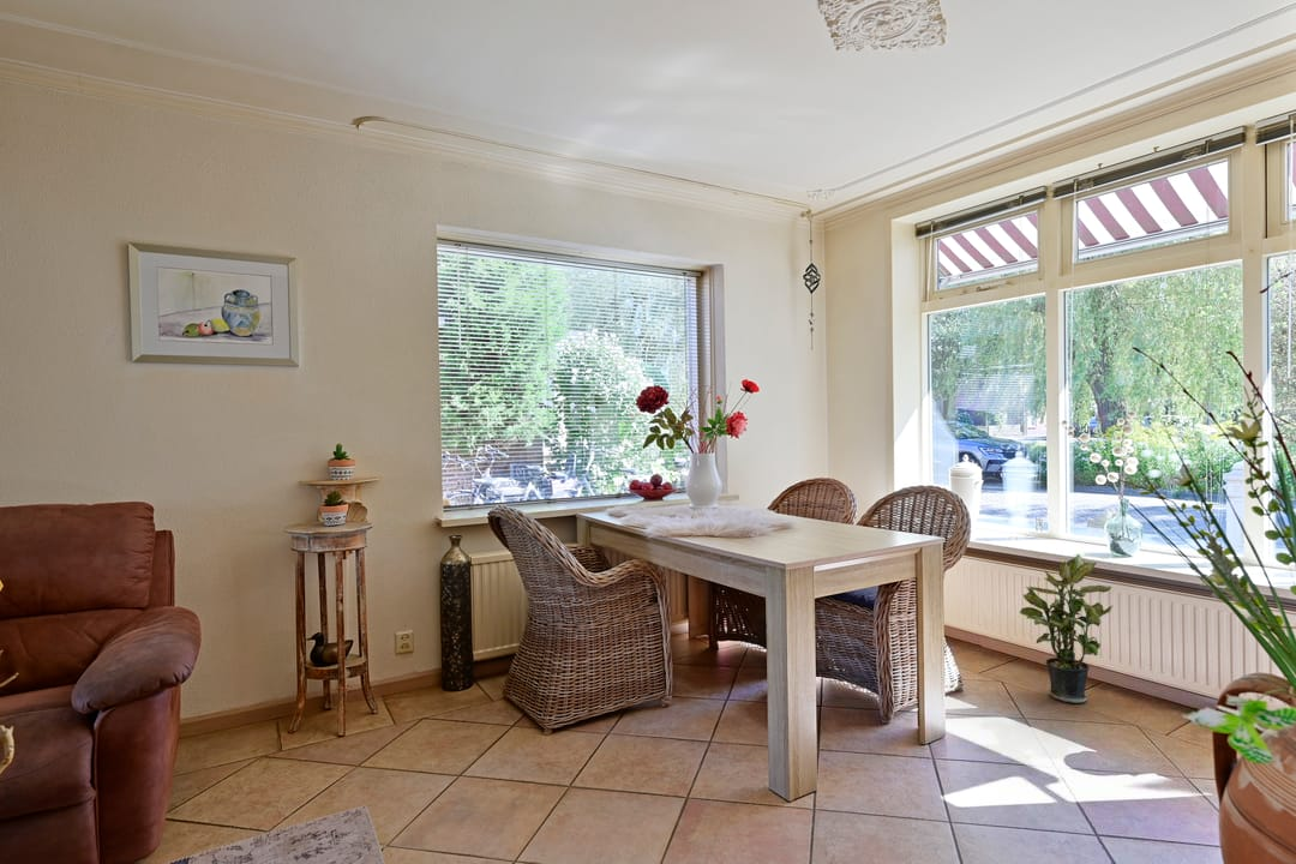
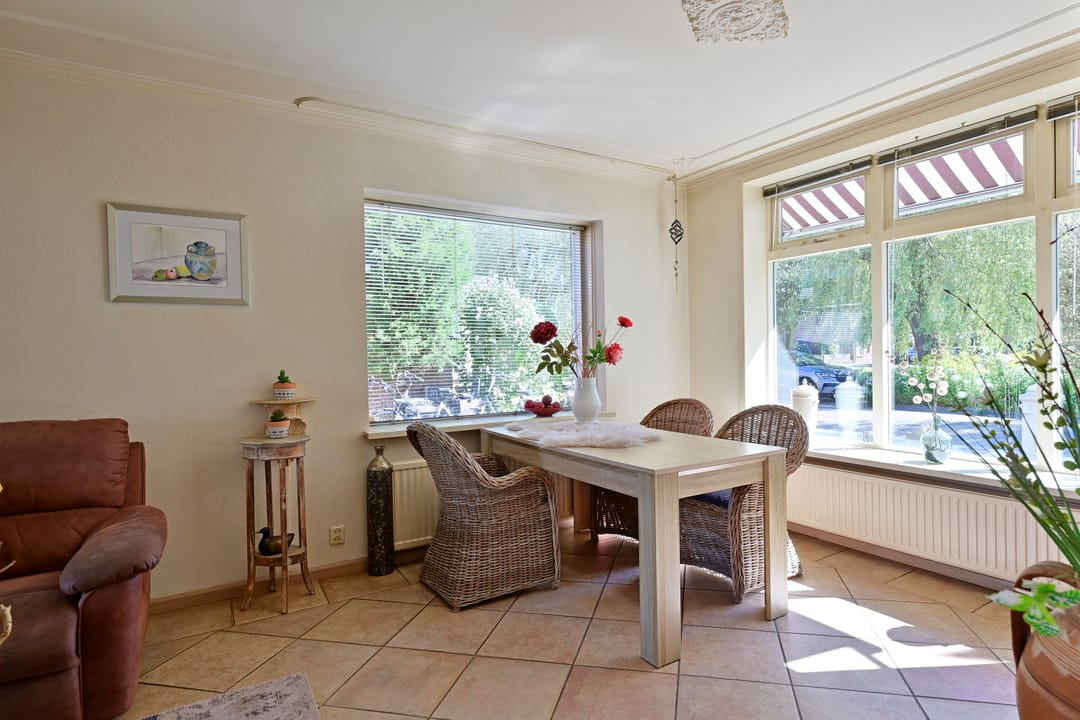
- potted plant [1019,553,1114,704]
